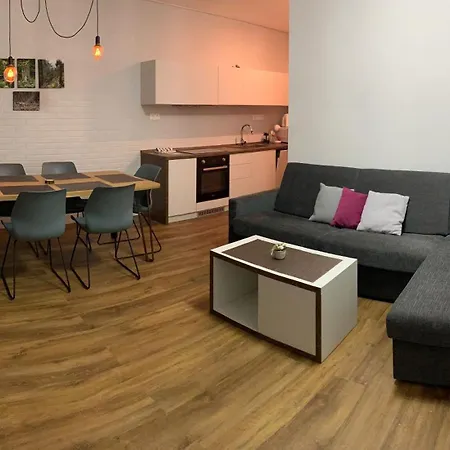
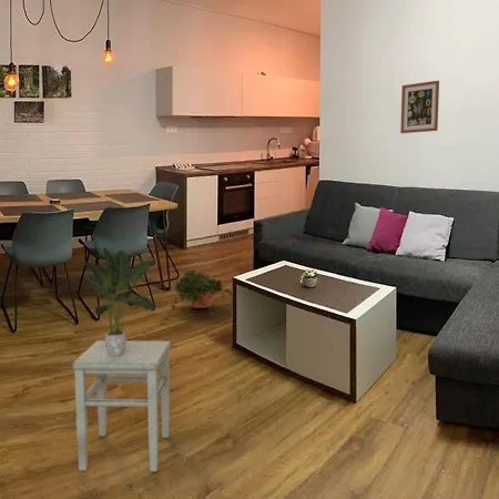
+ wall art [399,80,440,134]
+ stool [71,339,172,472]
+ potted plant [83,246,159,356]
+ potted plant [170,267,233,312]
